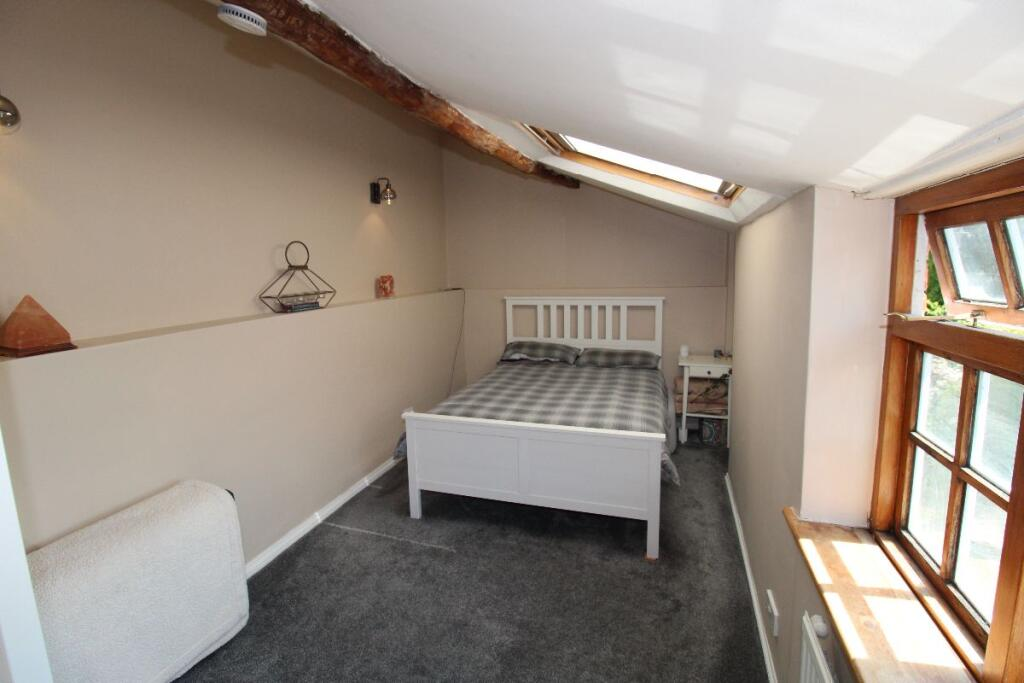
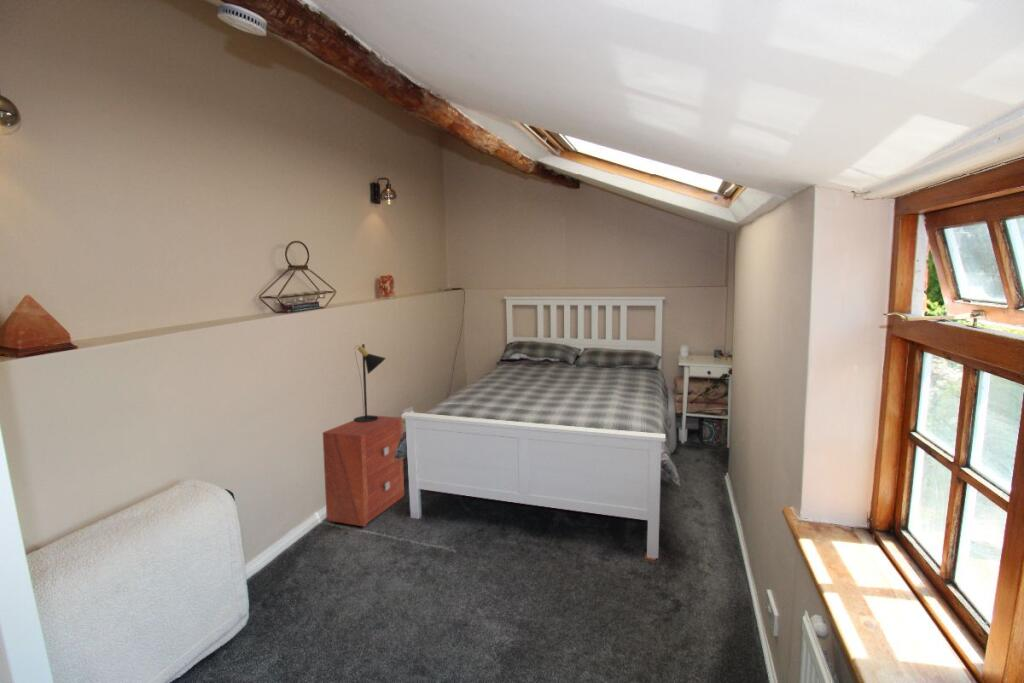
+ table lamp [353,343,387,422]
+ nightstand [322,414,405,528]
